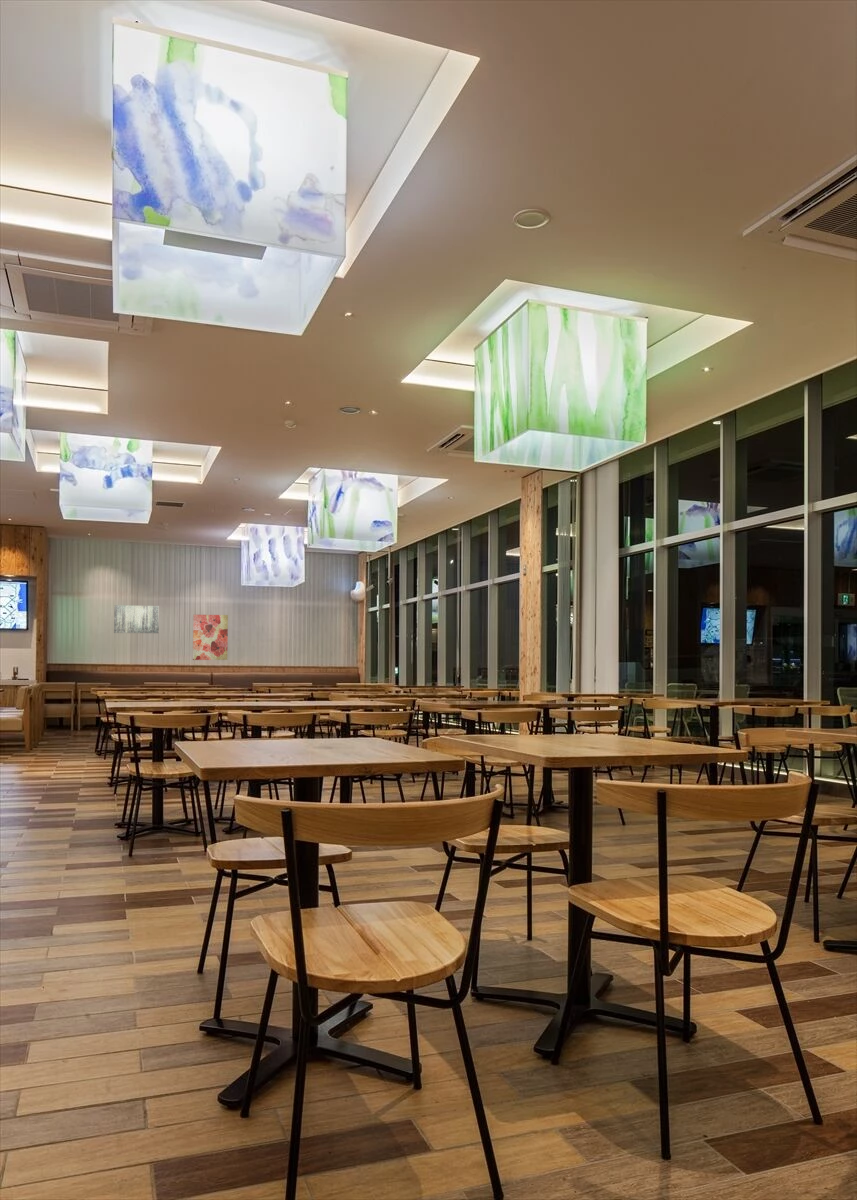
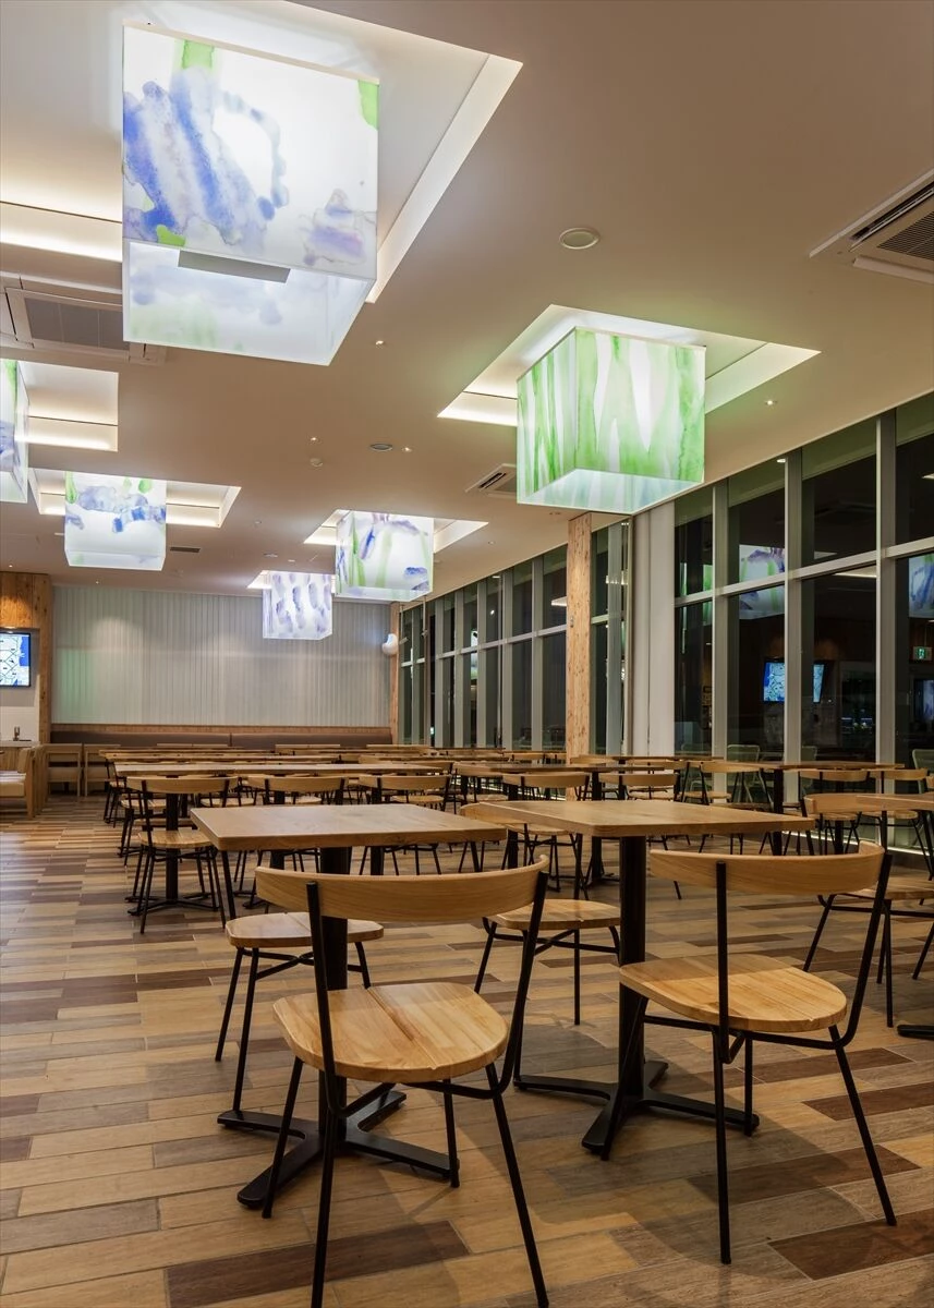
- wall art [192,614,229,661]
- wall art [113,604,160,634]
